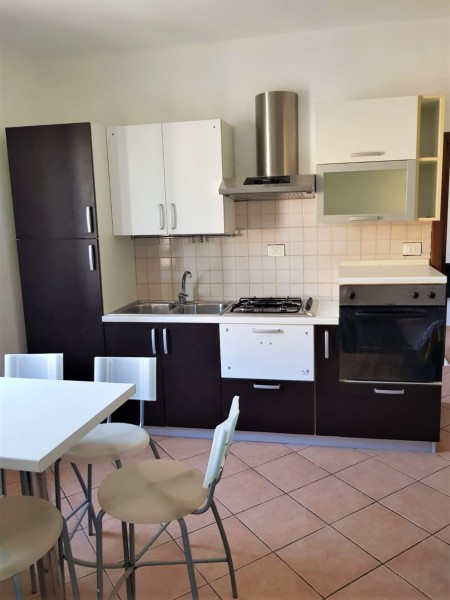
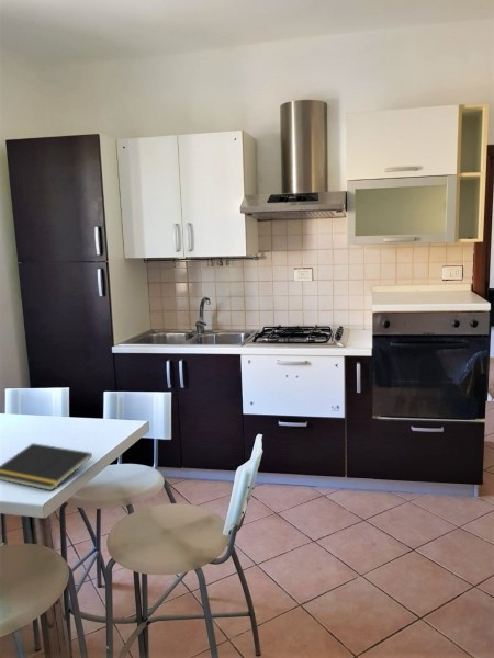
+ notepad [0,442,93,491]
